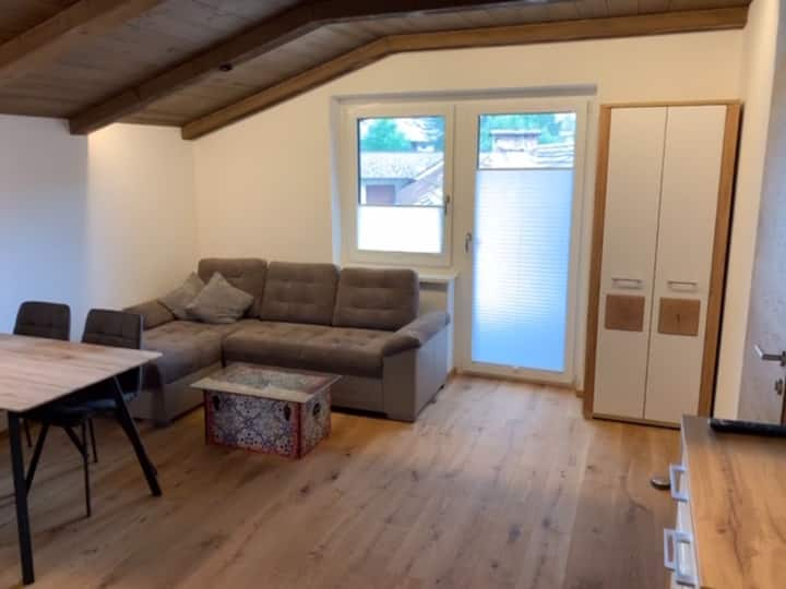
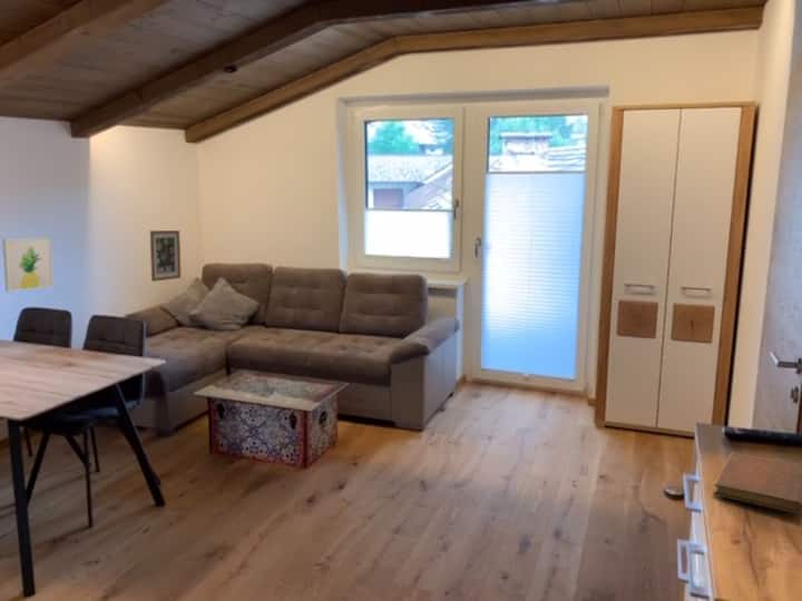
+ wall art [1,237,55,294]
+ notebook [713,452,802,515]
+ wall art [149,229,182,283]
